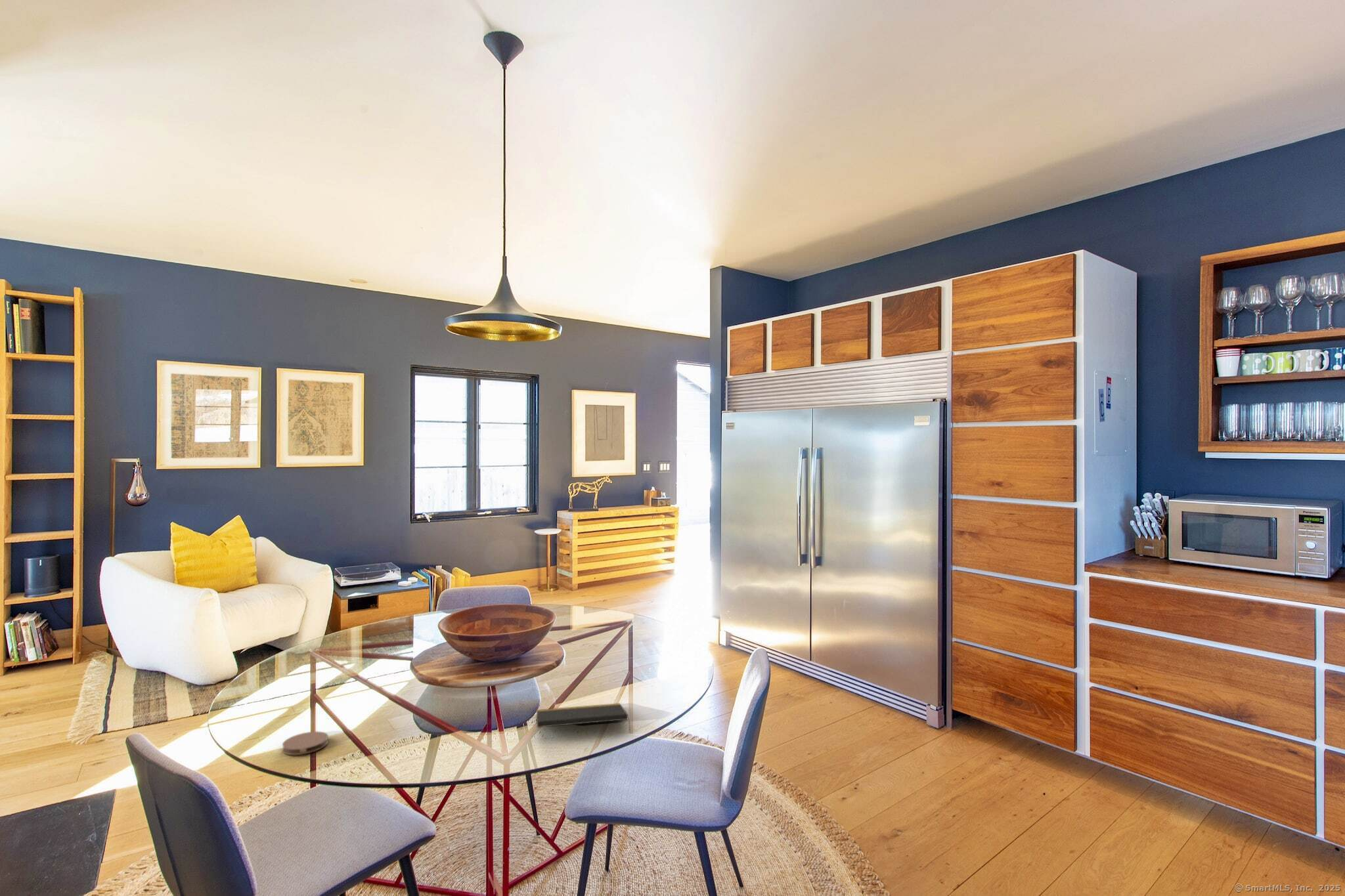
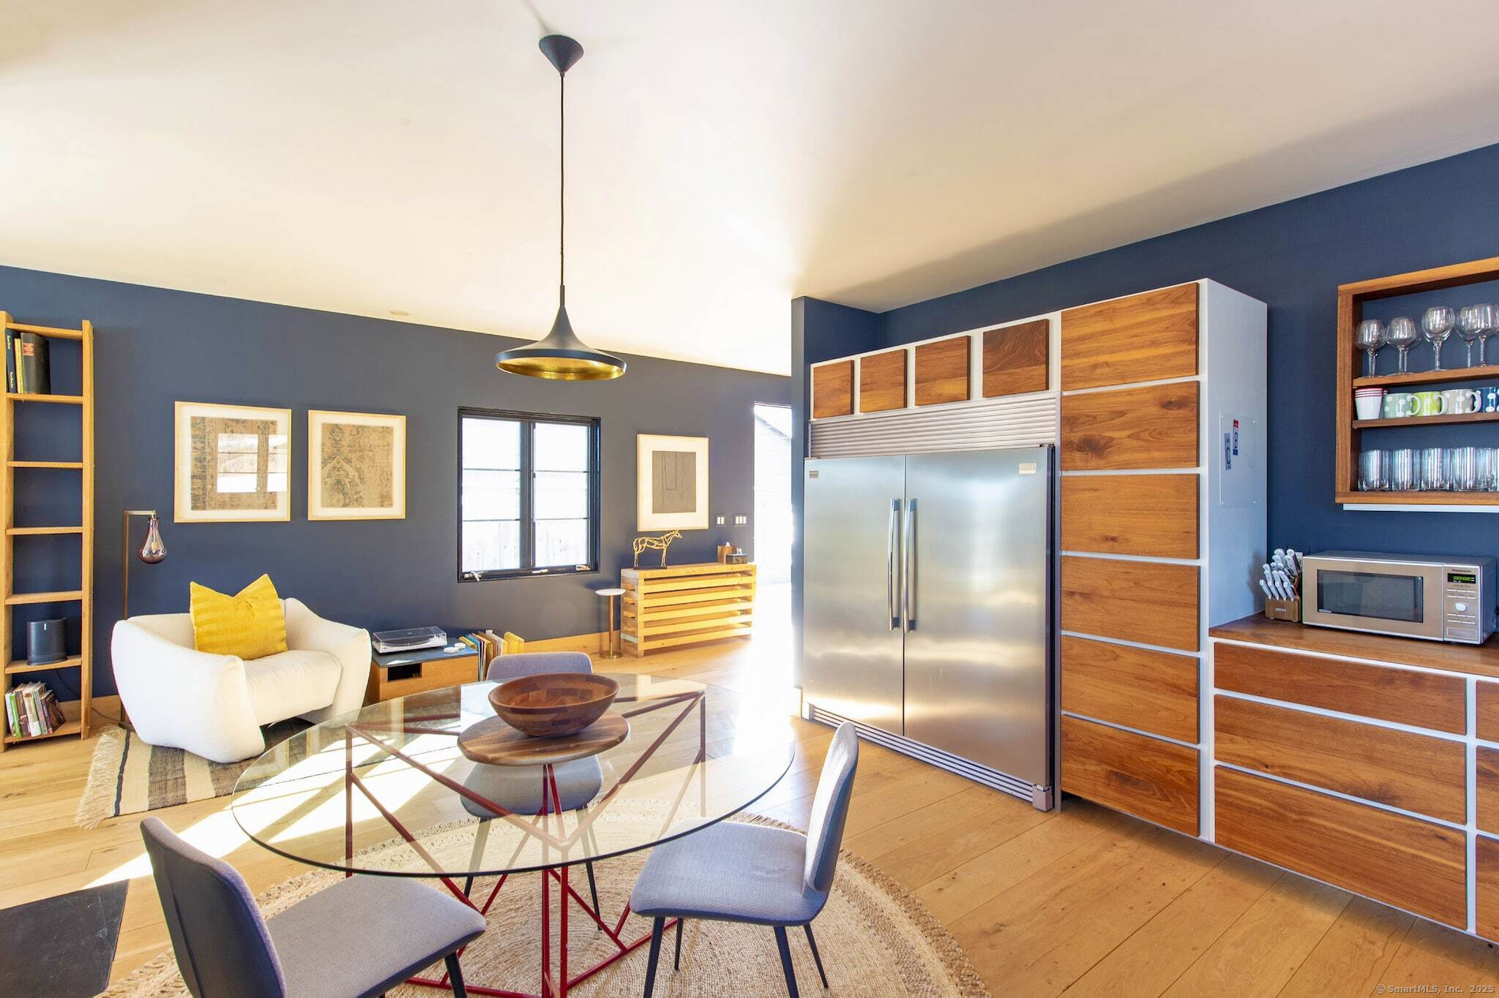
- coaster [282,731,329,756]
- notepad [536,702,631,732]
